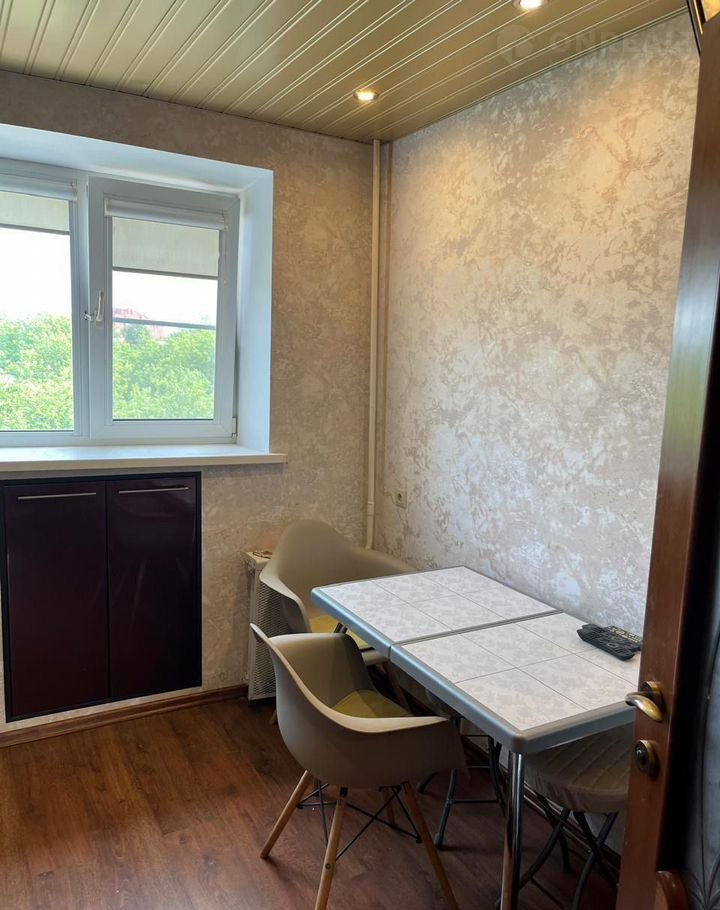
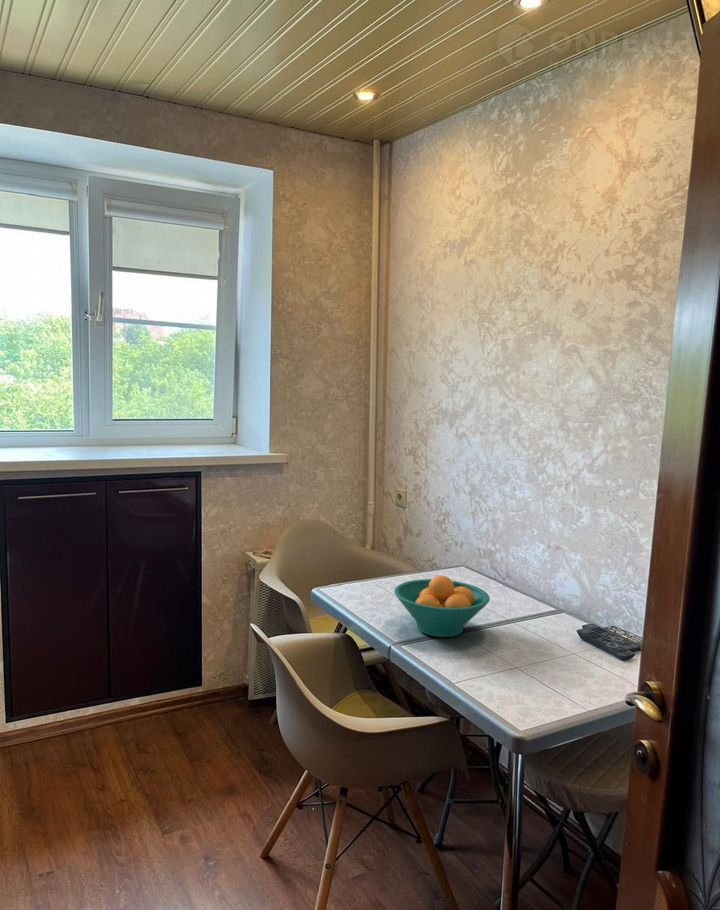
+ fruit bowl [393,574,491,638]
